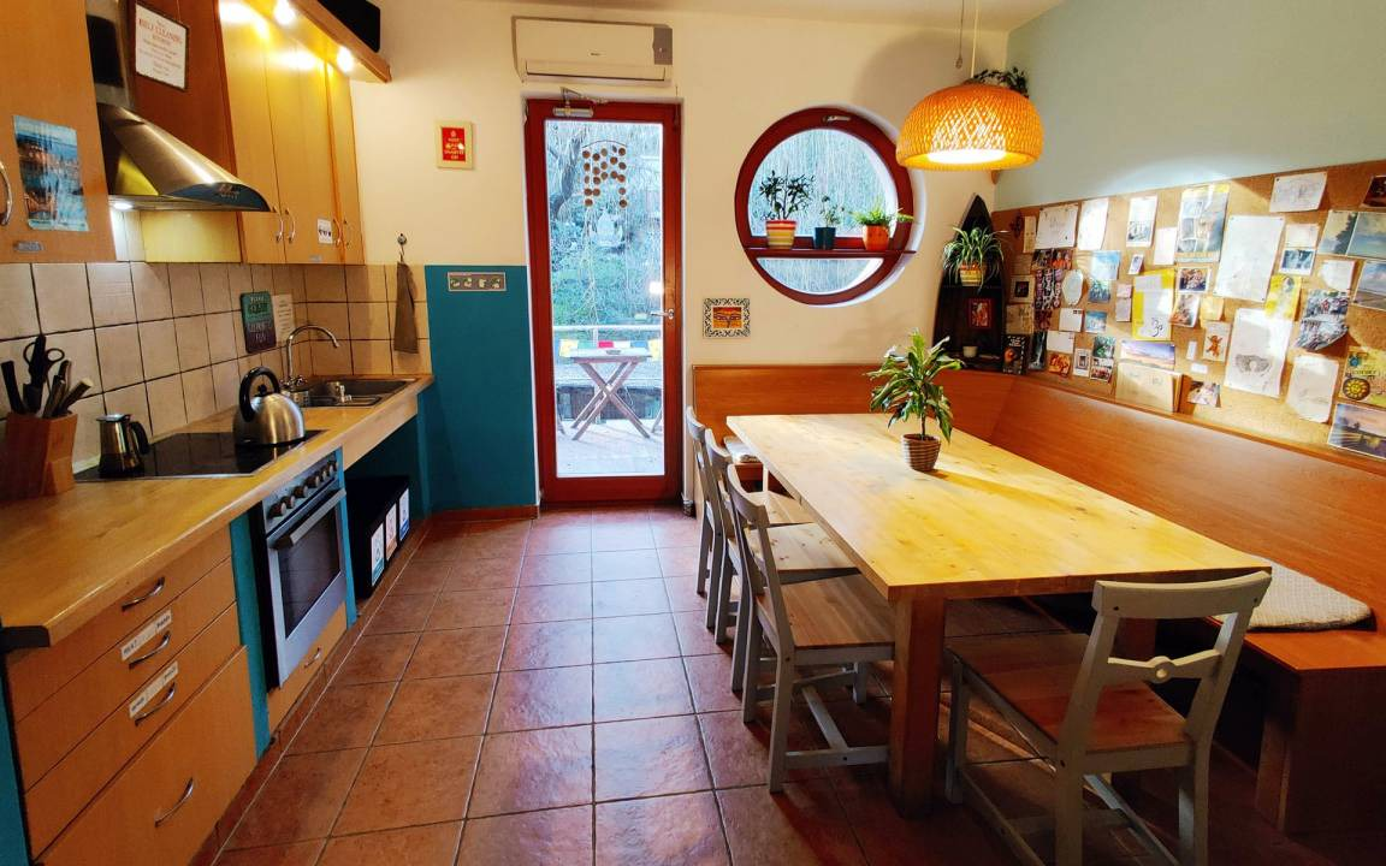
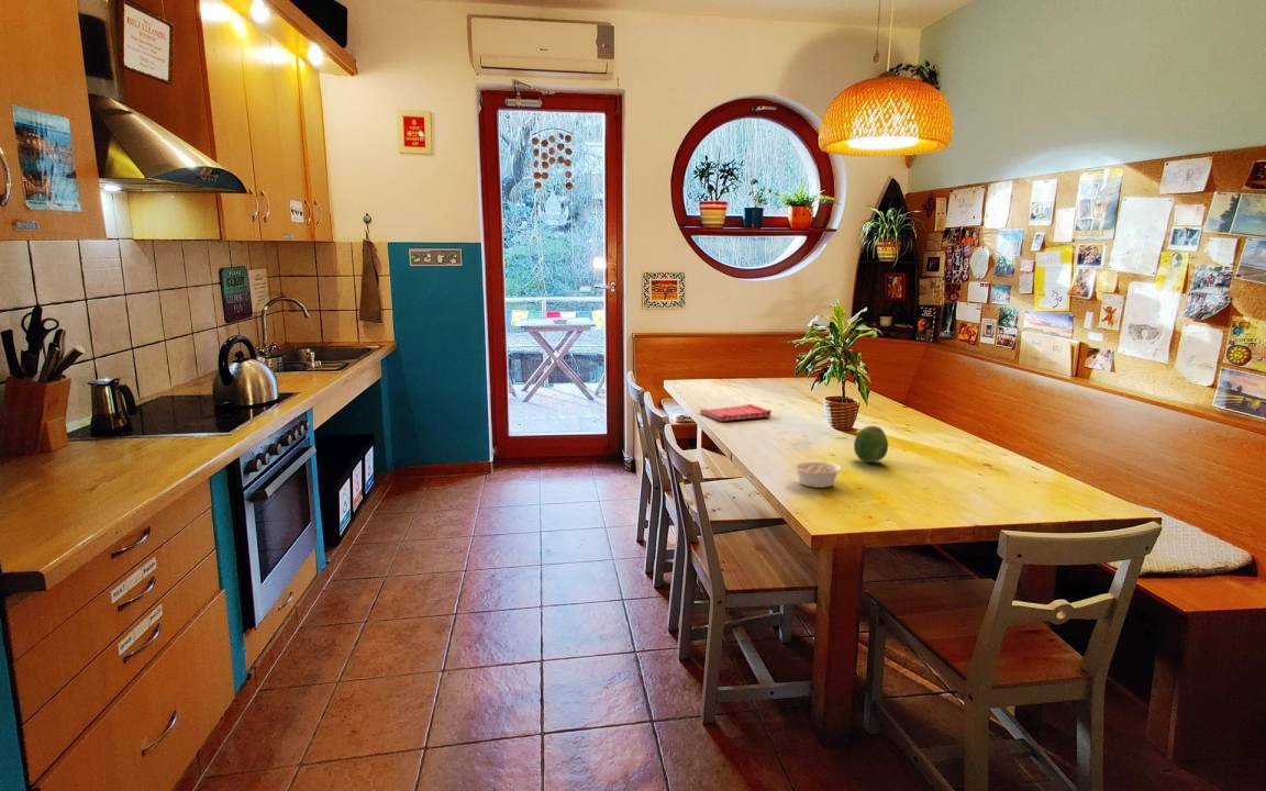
+ fruit [853,425,889,464]
+ legume [792,460,854,489]
+ dish towel [699,403,773,423]
